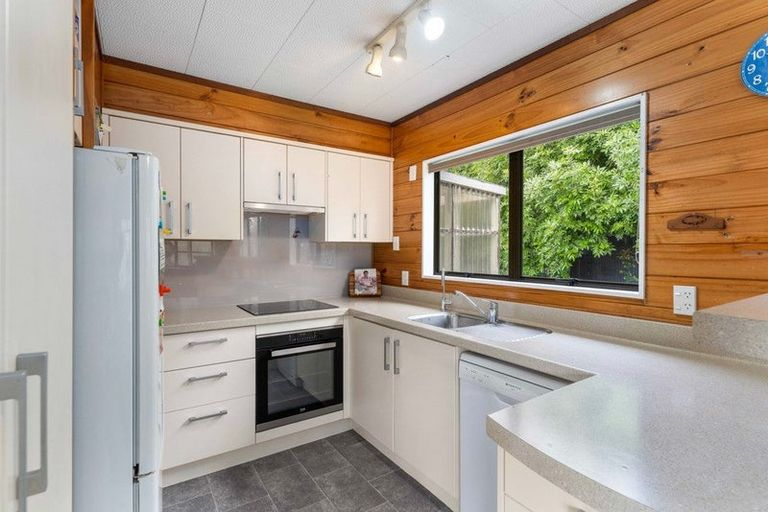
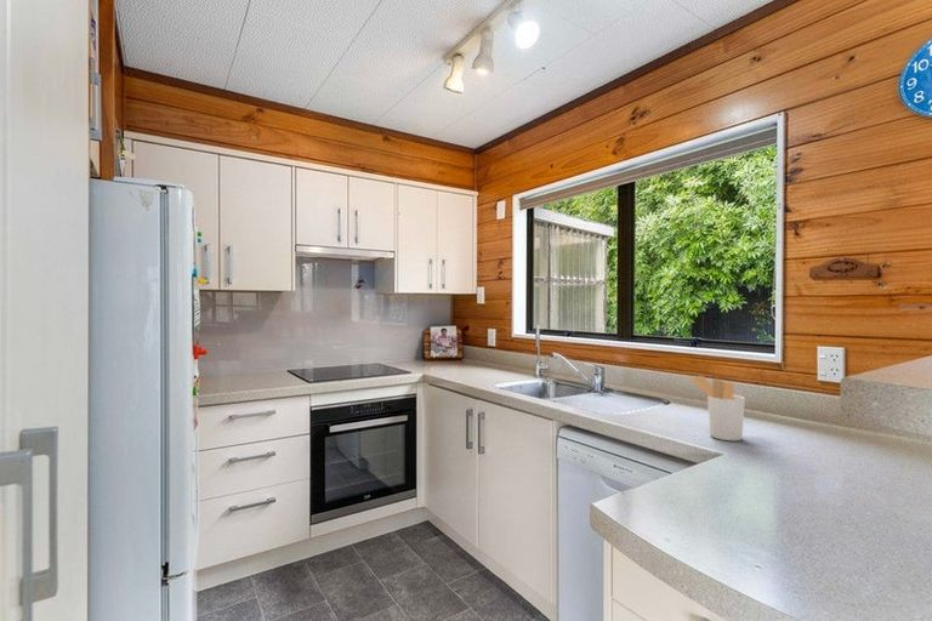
+ utensil holder [688,375,746,441]
